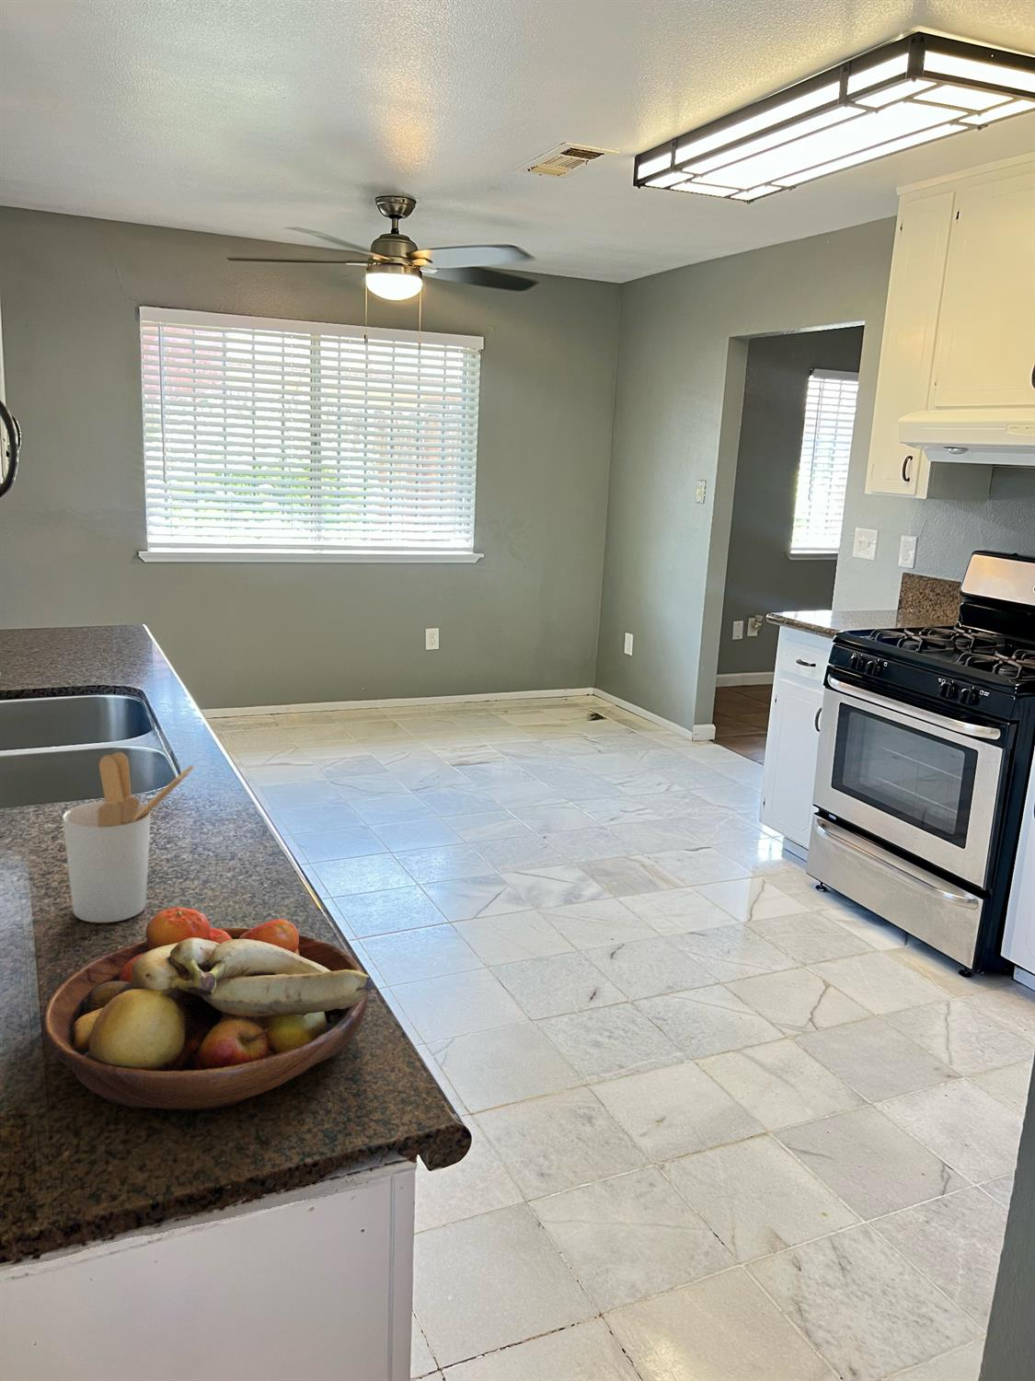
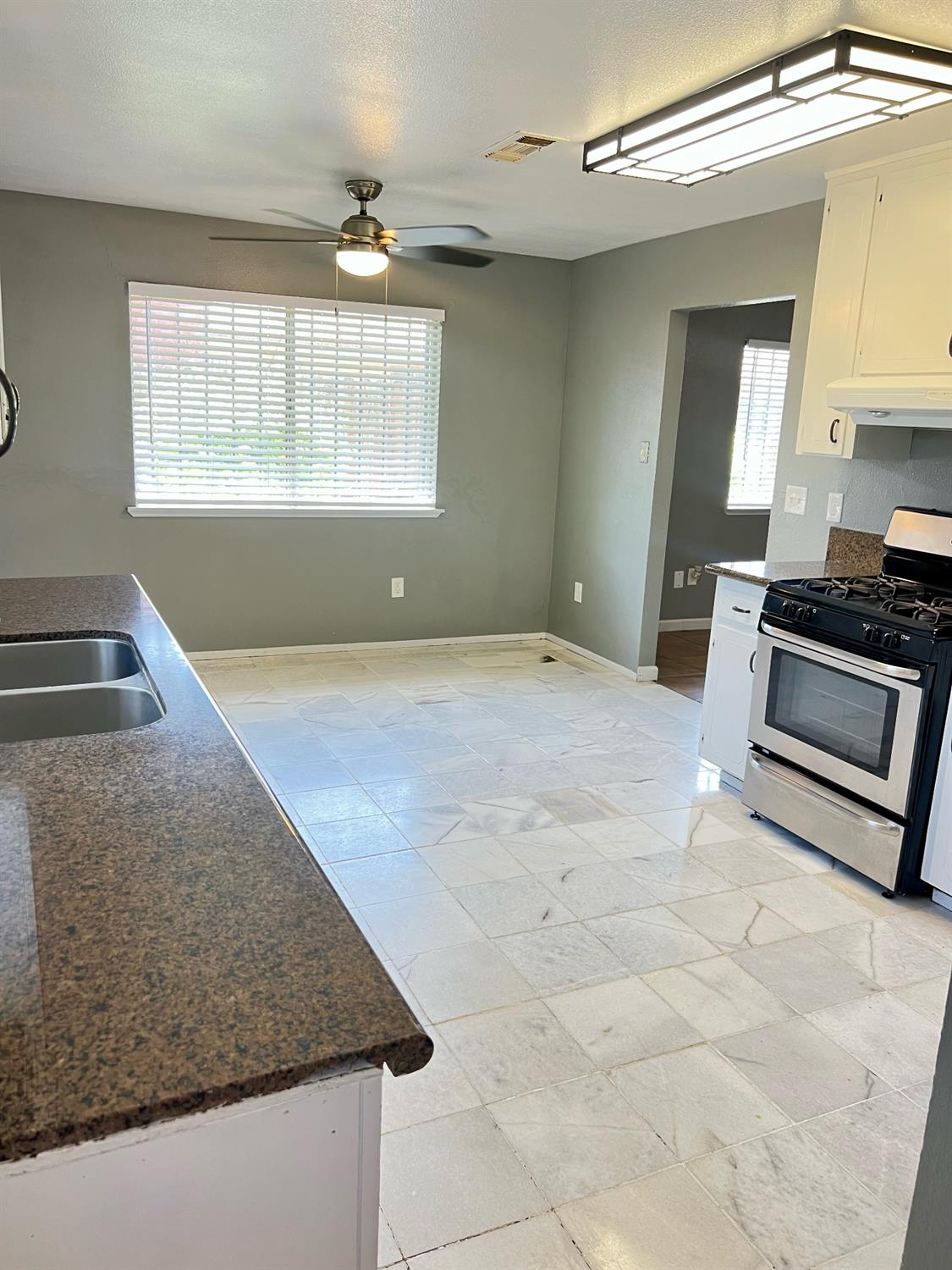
- fruit bowl [39,906,374,1111]
- utensil holder [62,751,195,923]
